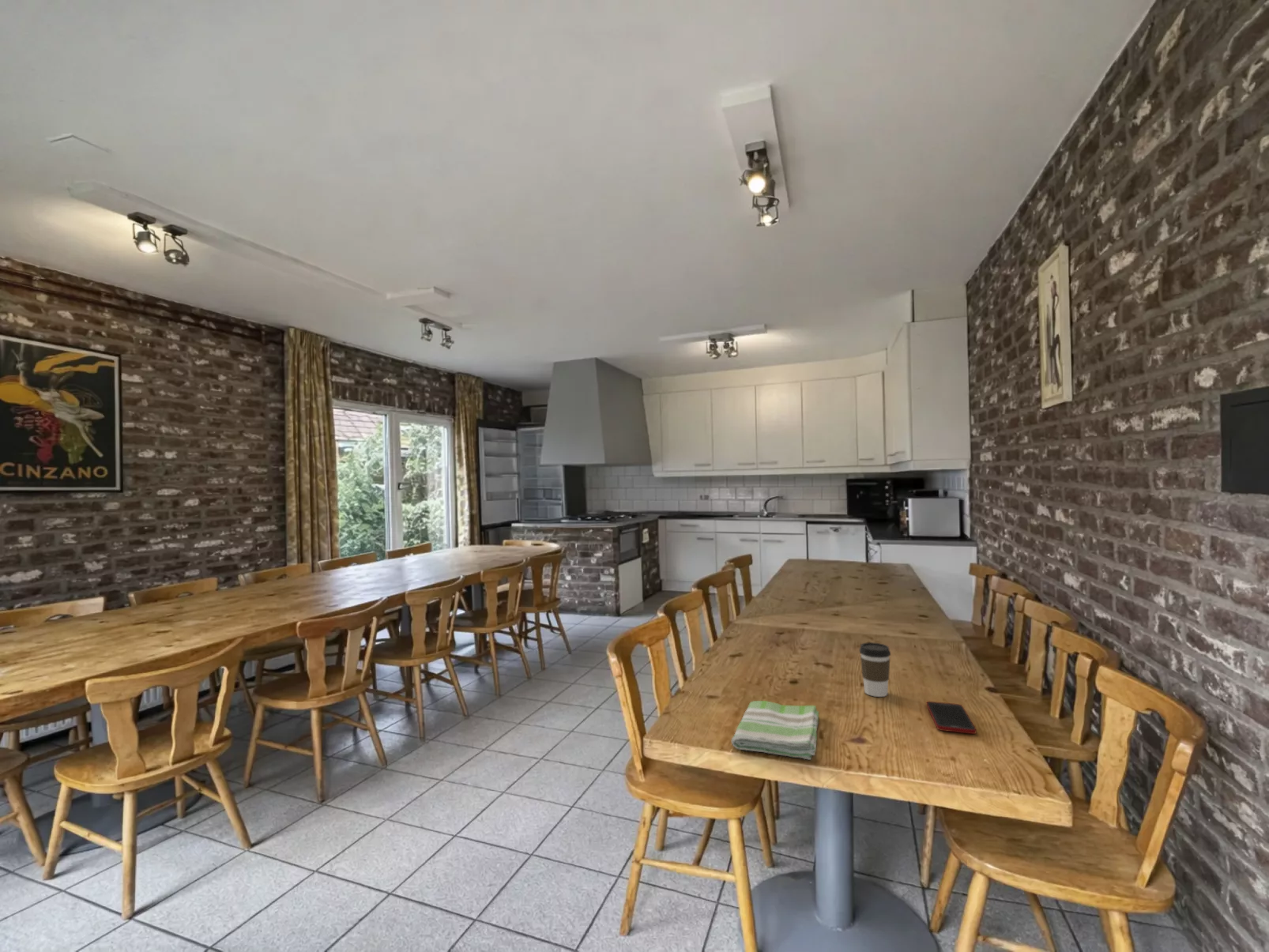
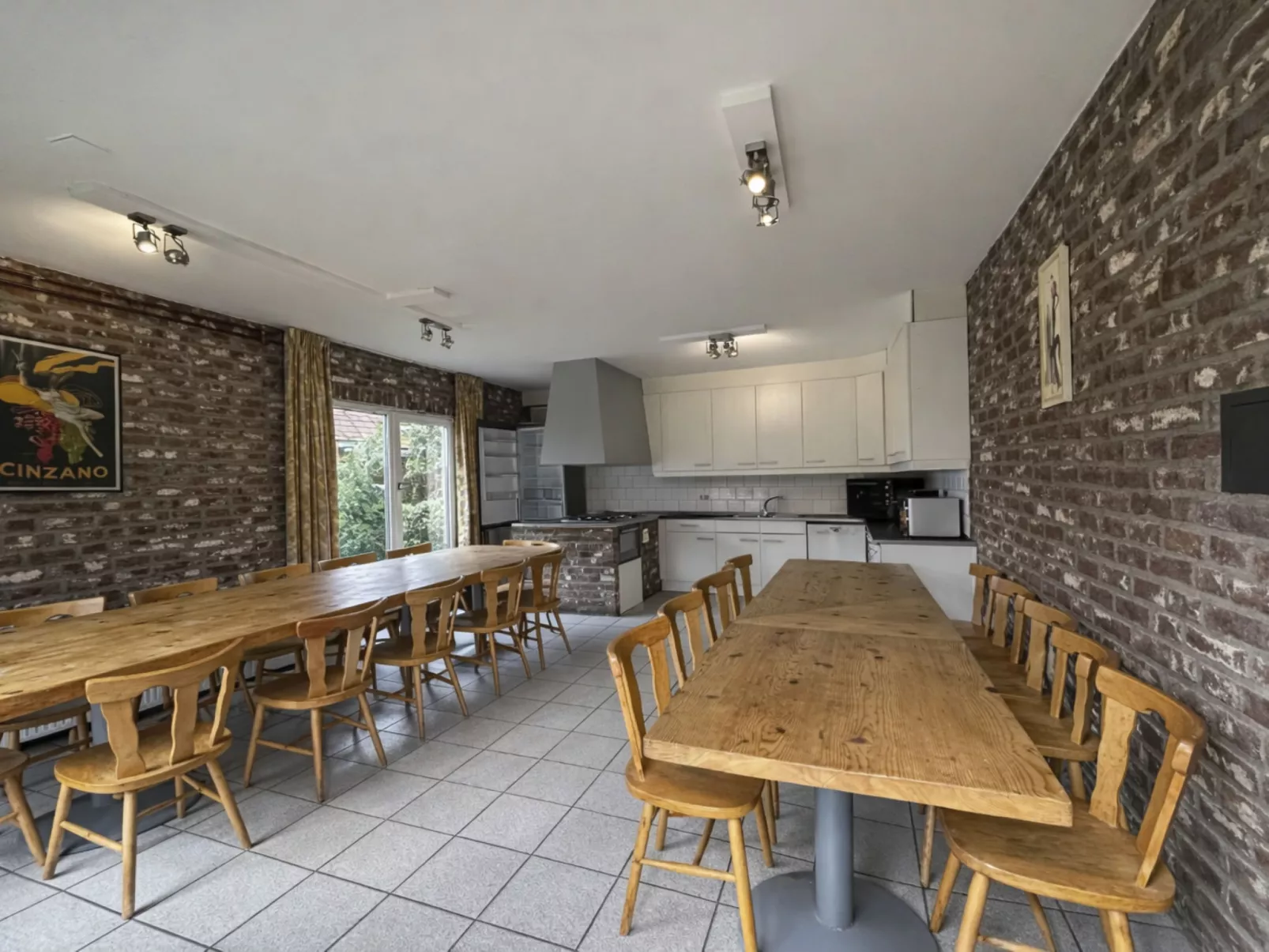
- coffee cup [859,642,891,698]
- cell phone [926,701,977,735]
- dish towel [731,700,819,761]
